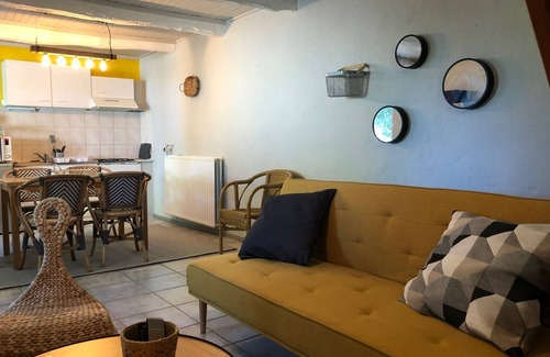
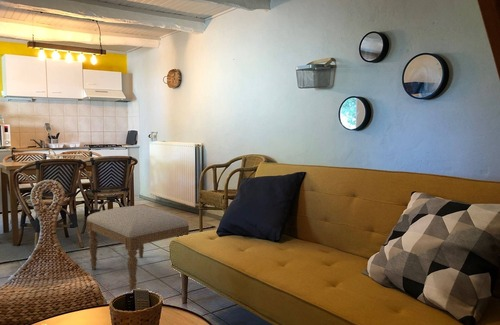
+ ottoman [86,205,190,292]
